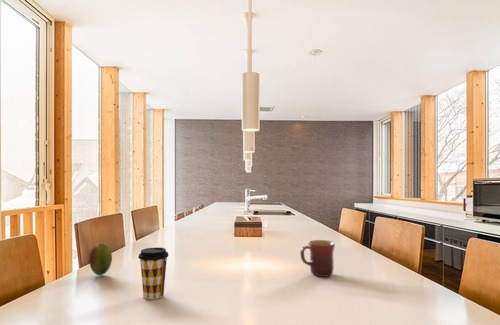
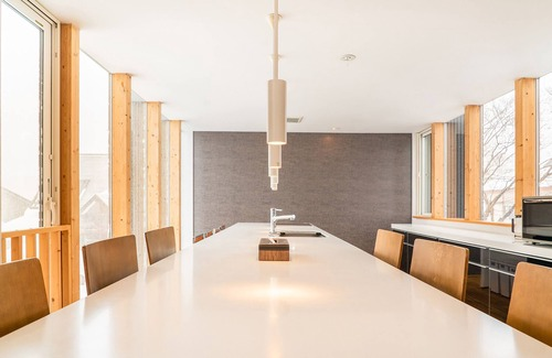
- fruit [88,242,113,276]
- coffee cup [137,246,169,300]
- mug [299,239,336,278]
